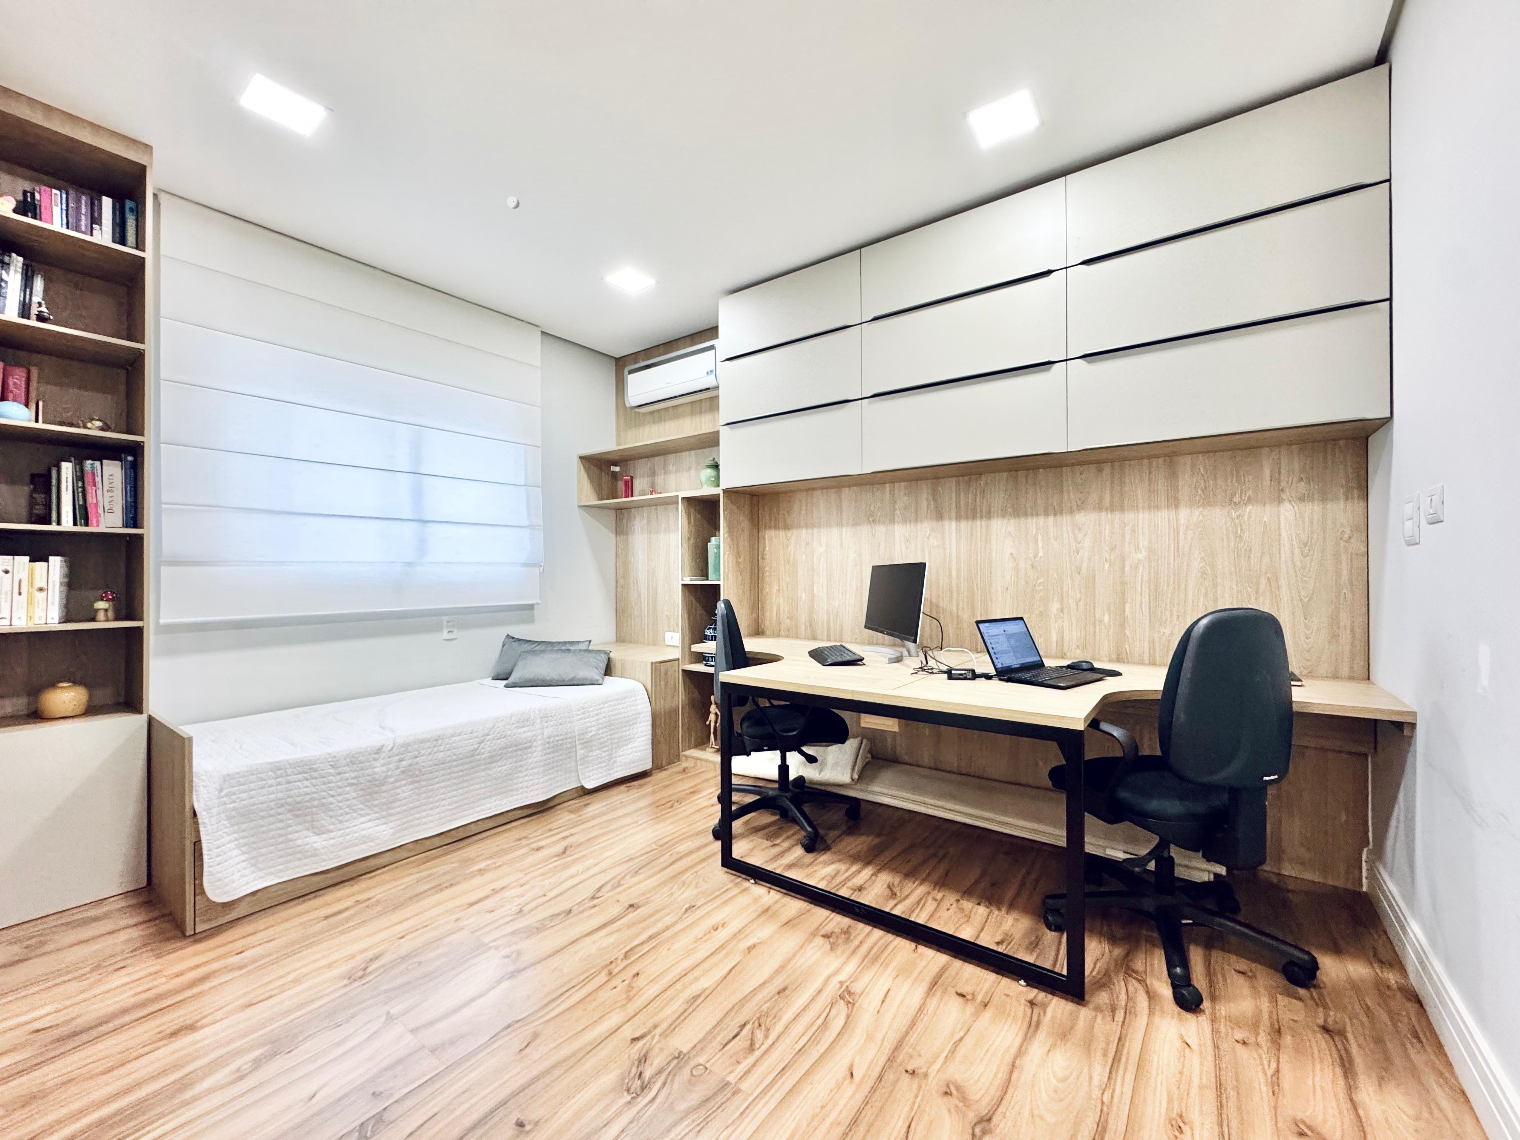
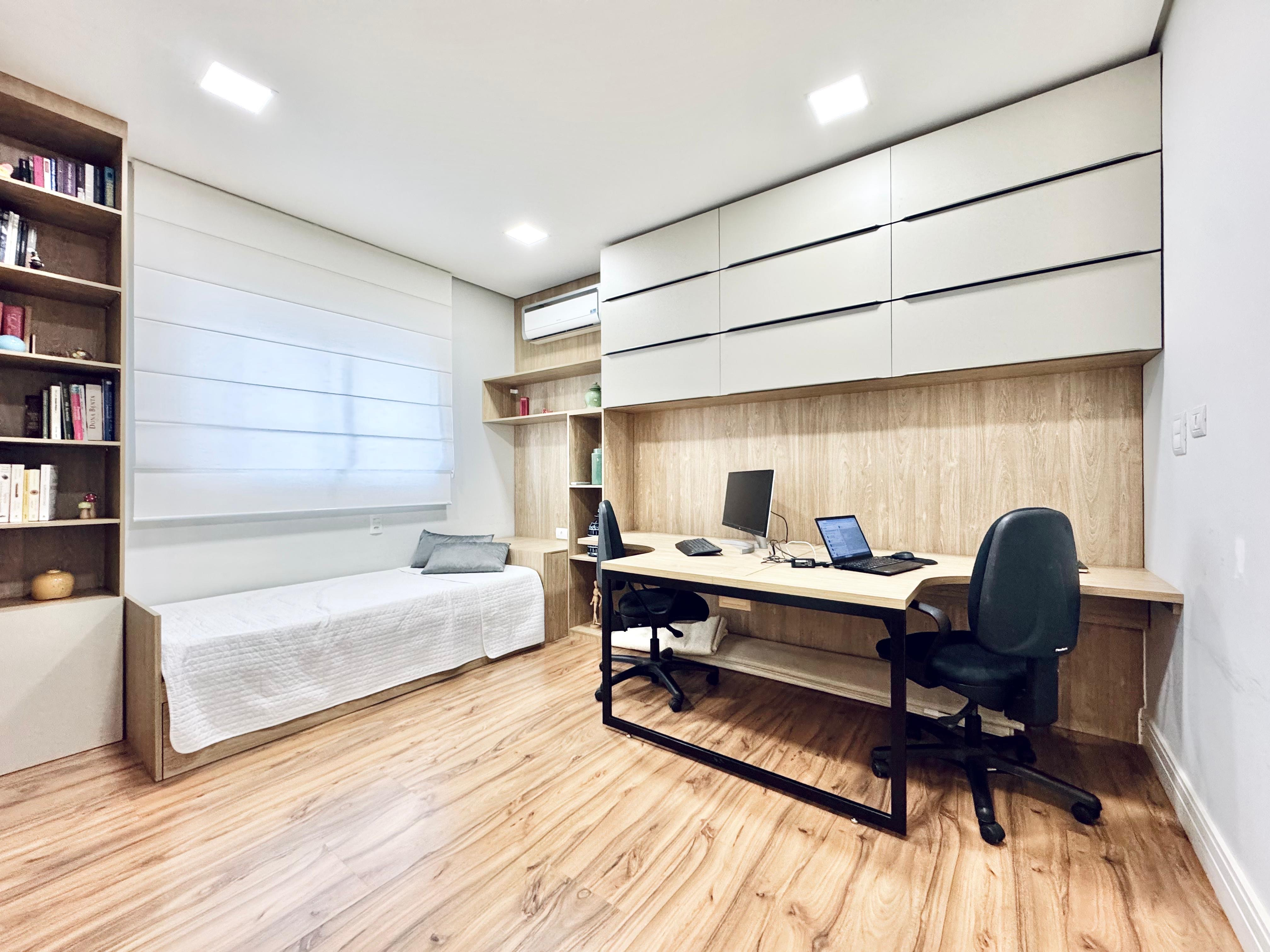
- smoke detector [506,196,519,210]
